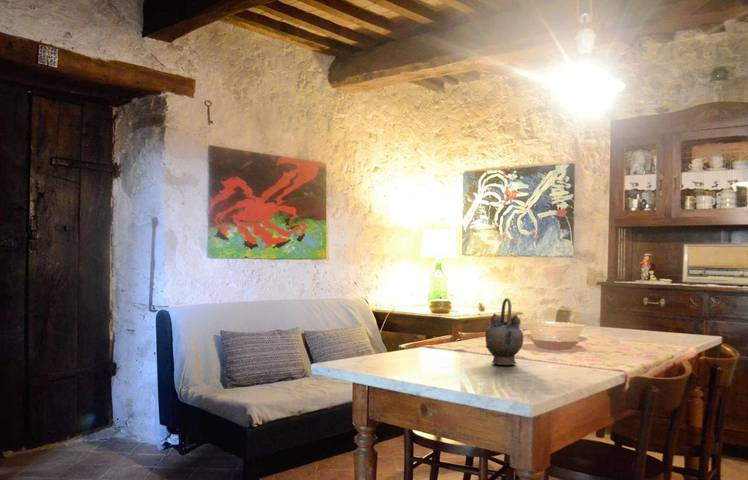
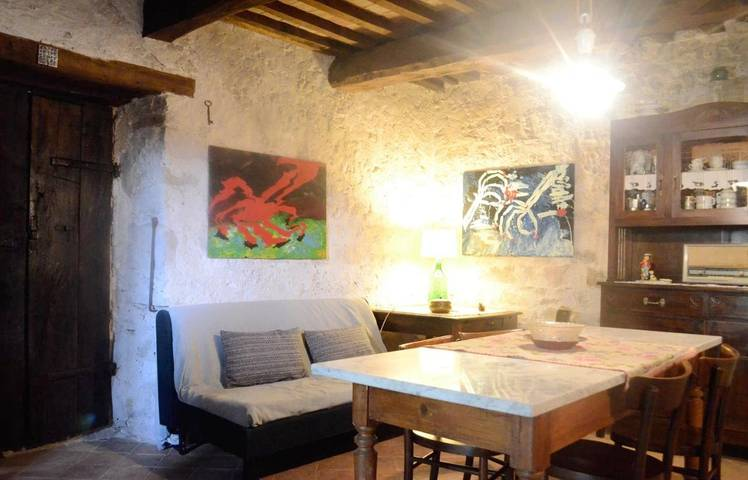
- teapot [484,297,525,366]
